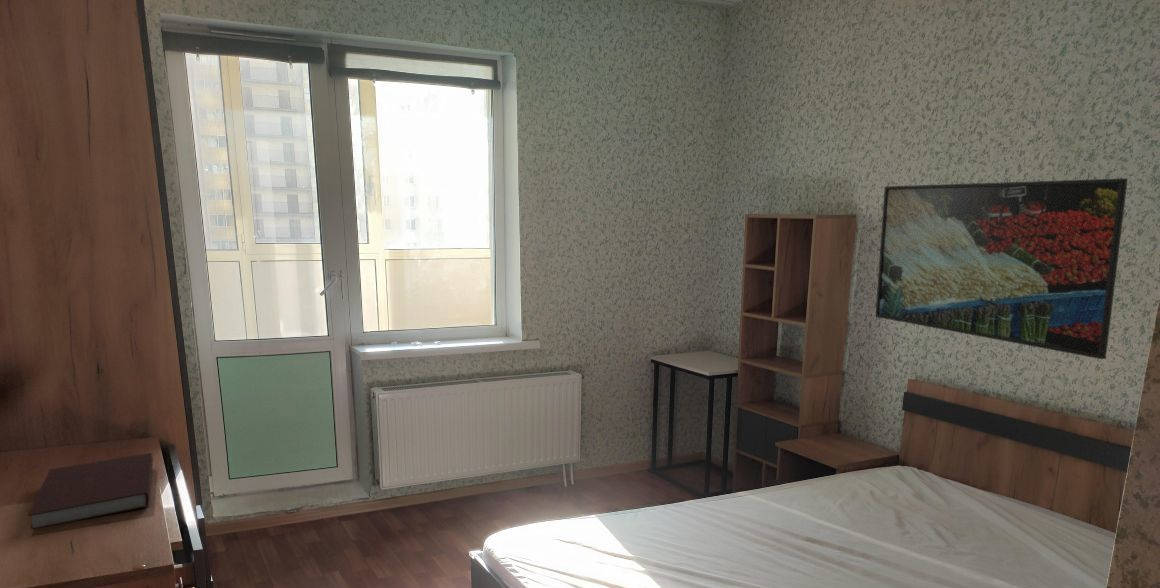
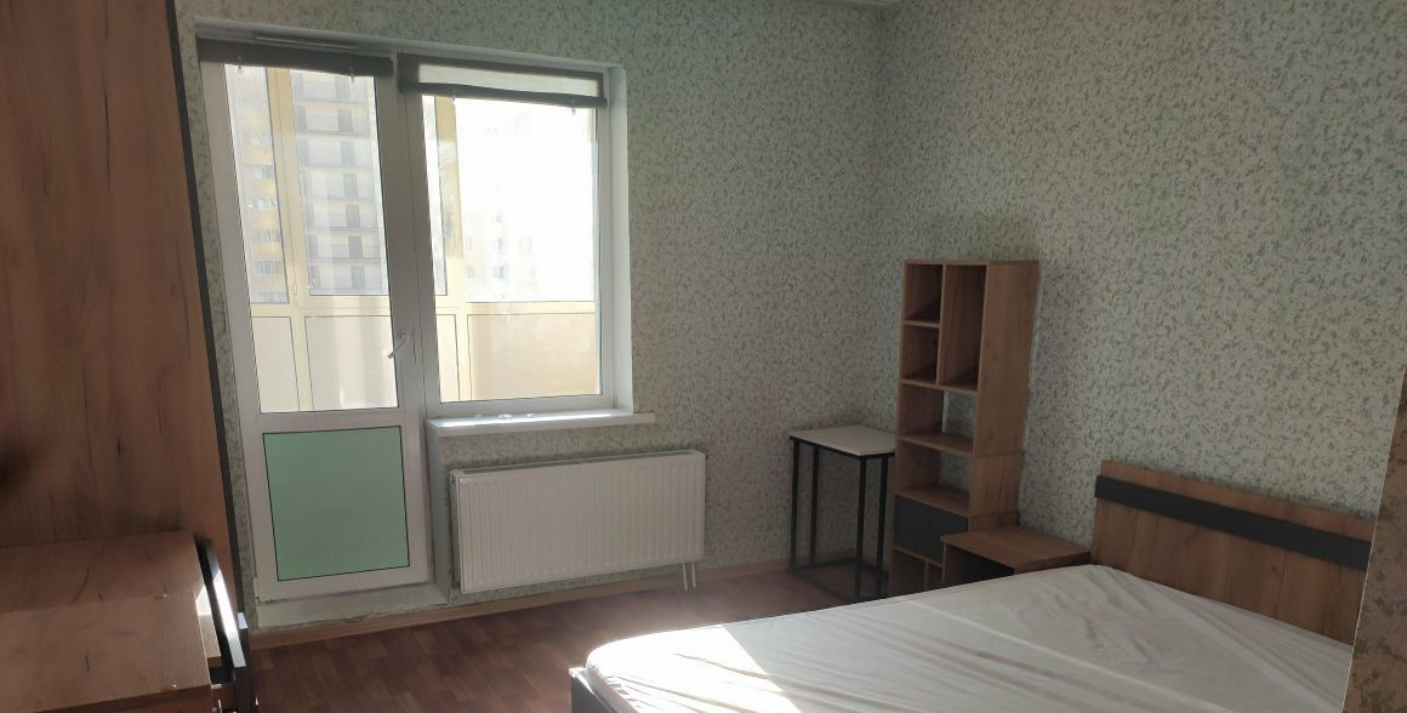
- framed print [875,177,1129,360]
- notebook [27,452,154,530]
